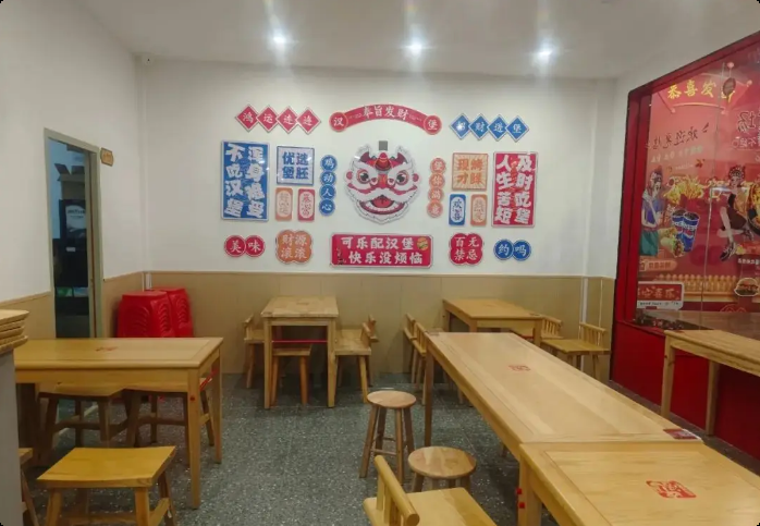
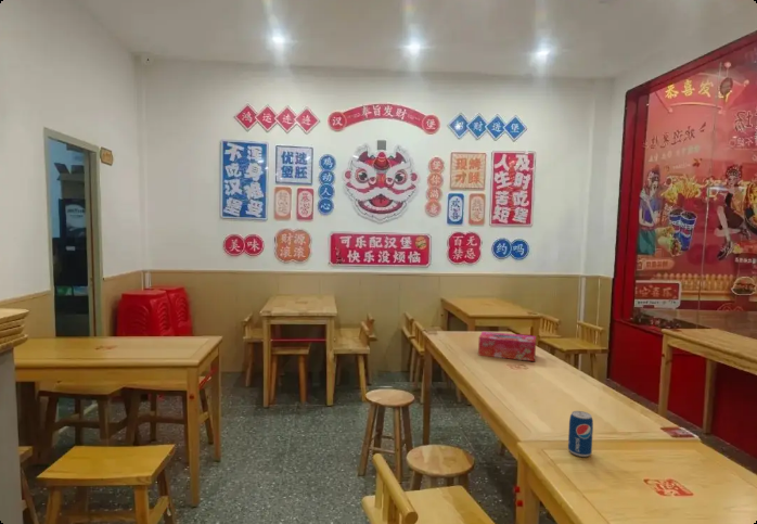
+ beverage can [567,410,594,458]
+ tissue box [477,331,537,362]
